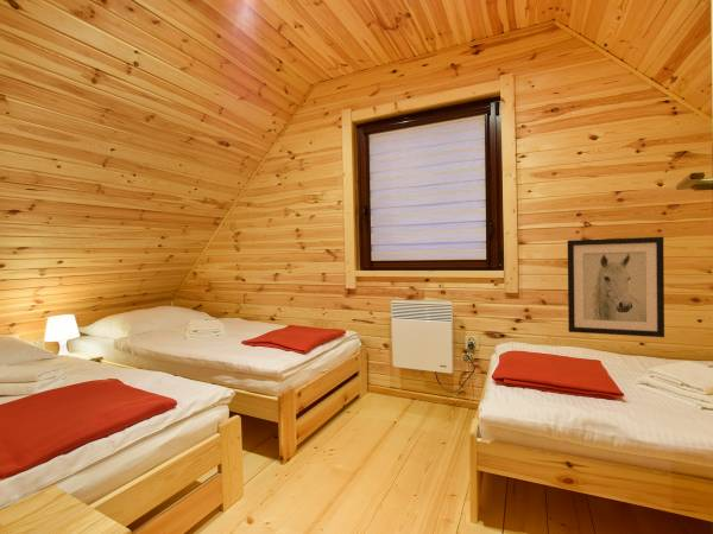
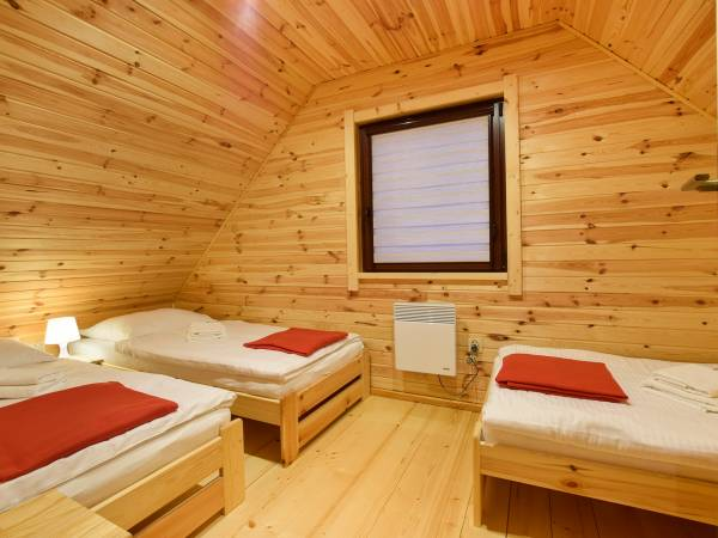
- wall art [567,236,665,338]
